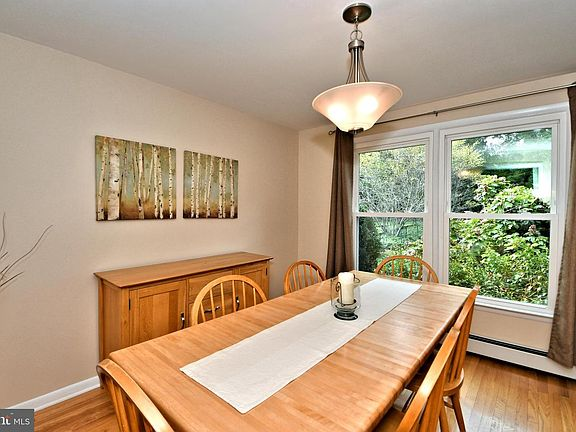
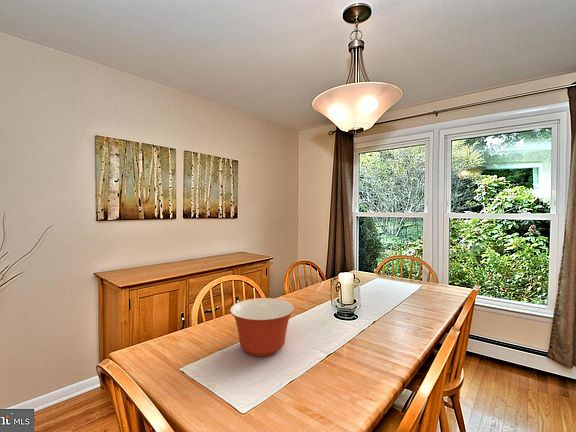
+ mixing bowl [229,297,296,357]
